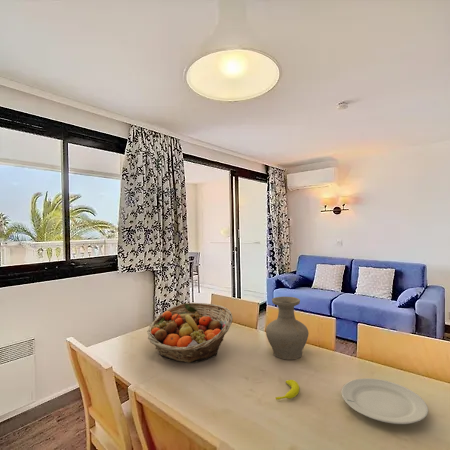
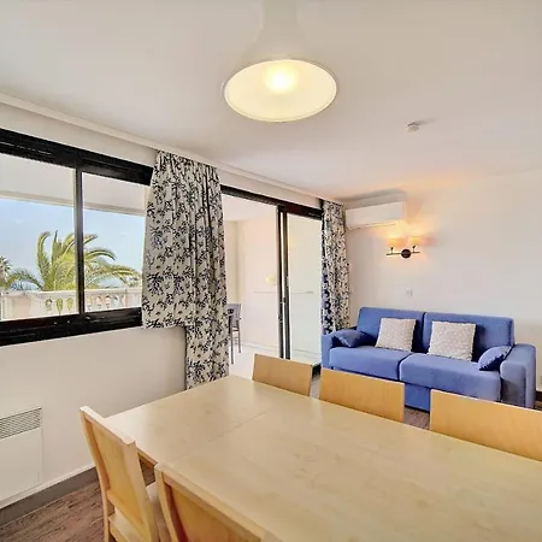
- chinaware [341,377,429,425]
- fruit basket [146,302,234,364]
- banana [275,379,300,401]
- vase [265,296,310,361]
